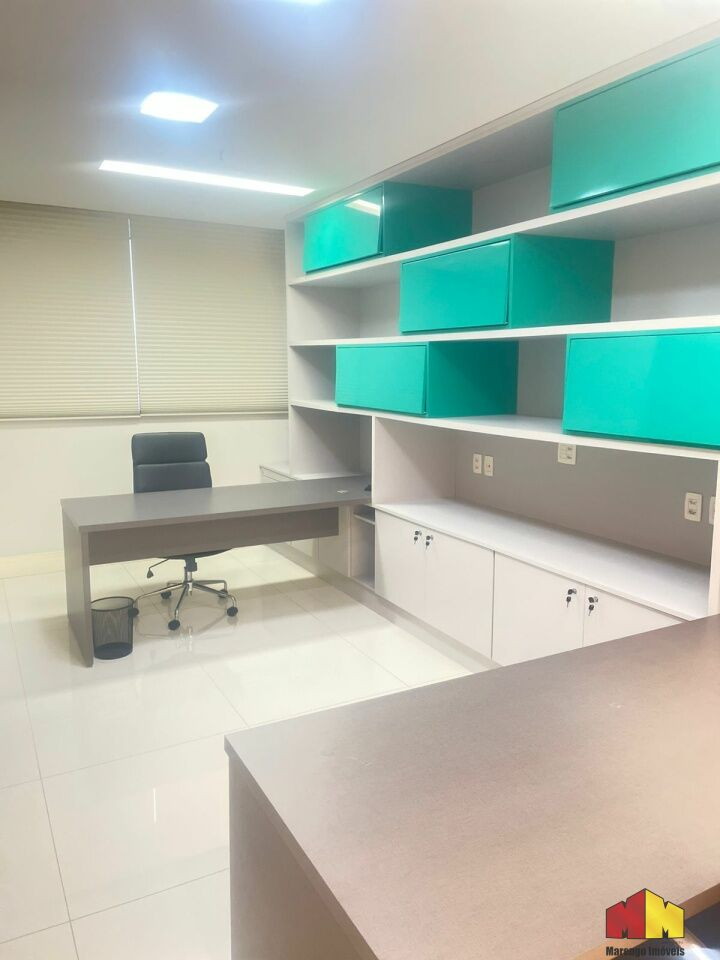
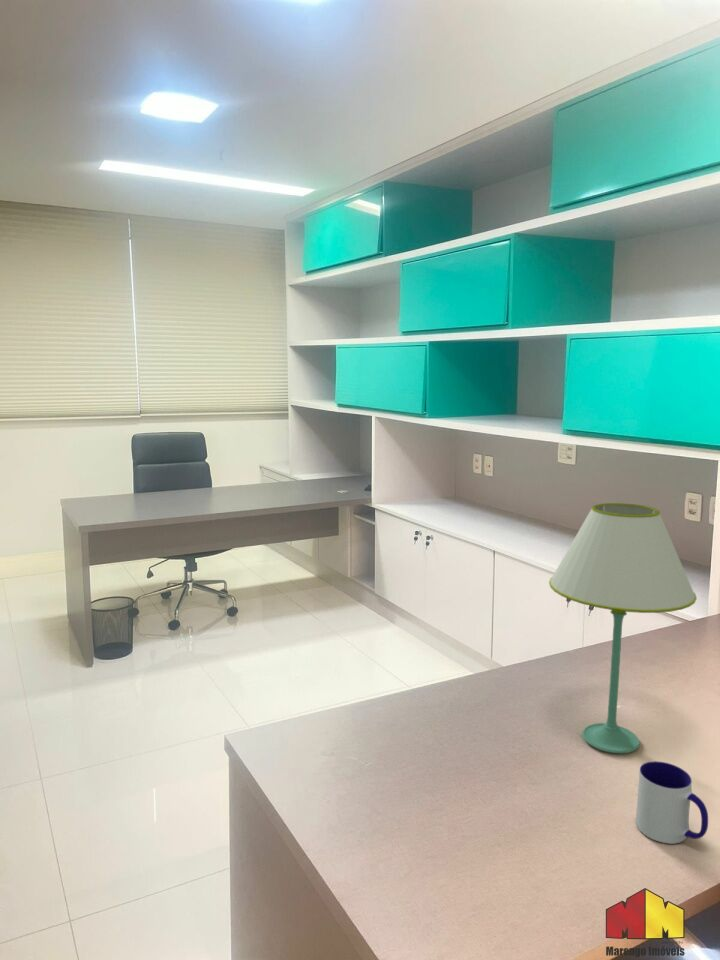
+ mug [635,760,709,845]
+ table lamp [548,502,698,754]
